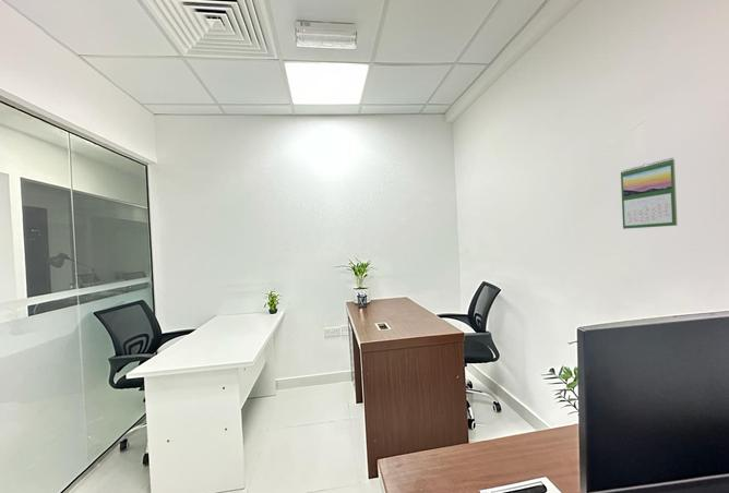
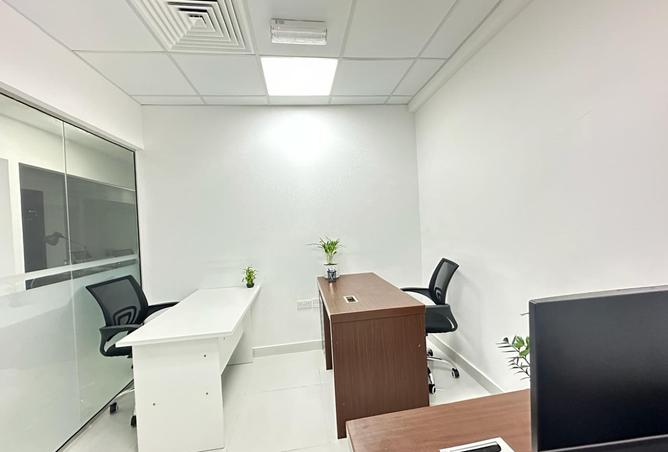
- calendar [620,157,679,230]
